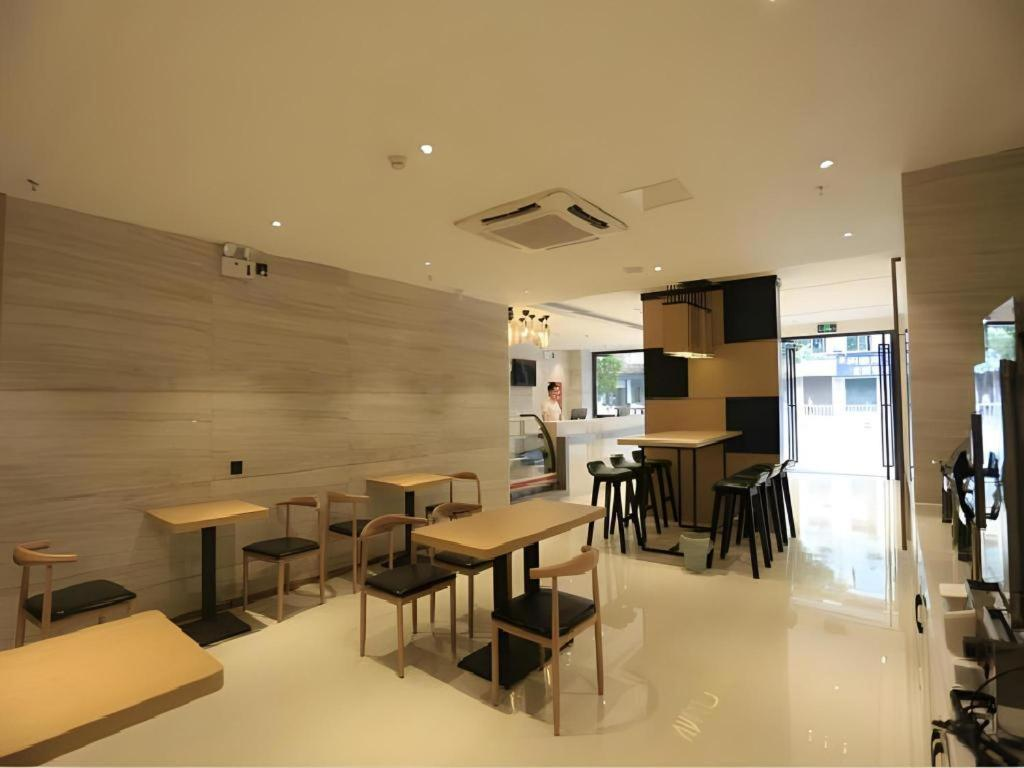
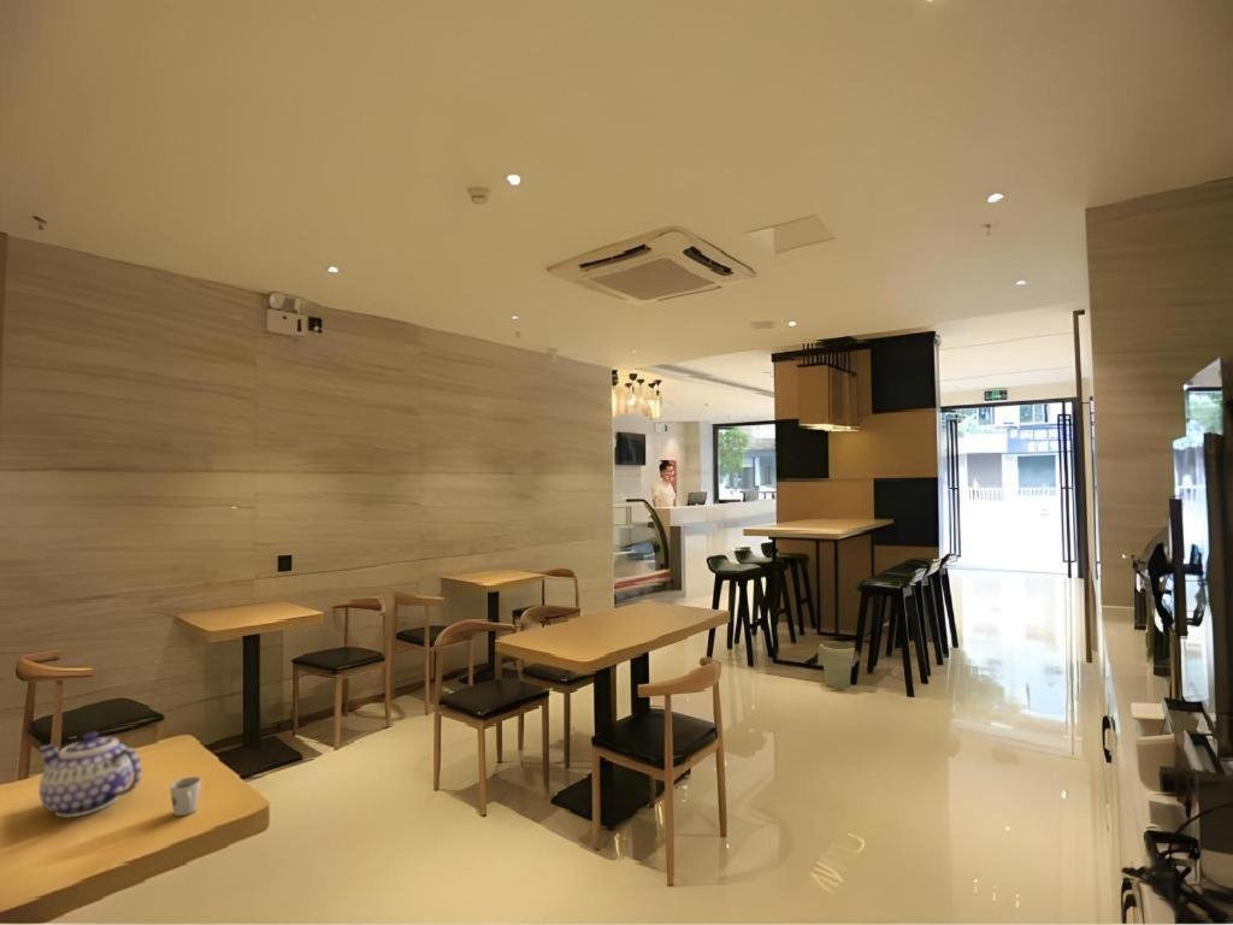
+ cup [170,776,202,817]
+ teapot [37,730,143,819]
